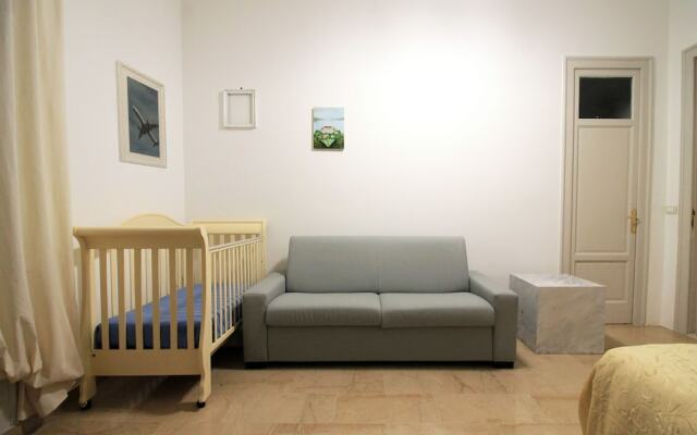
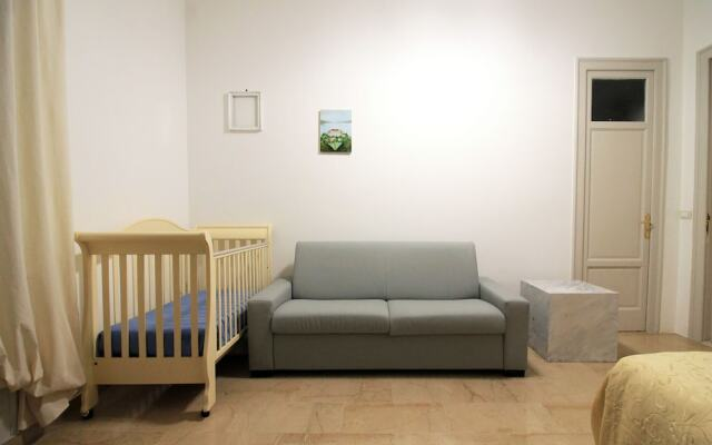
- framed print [114,59,168,170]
